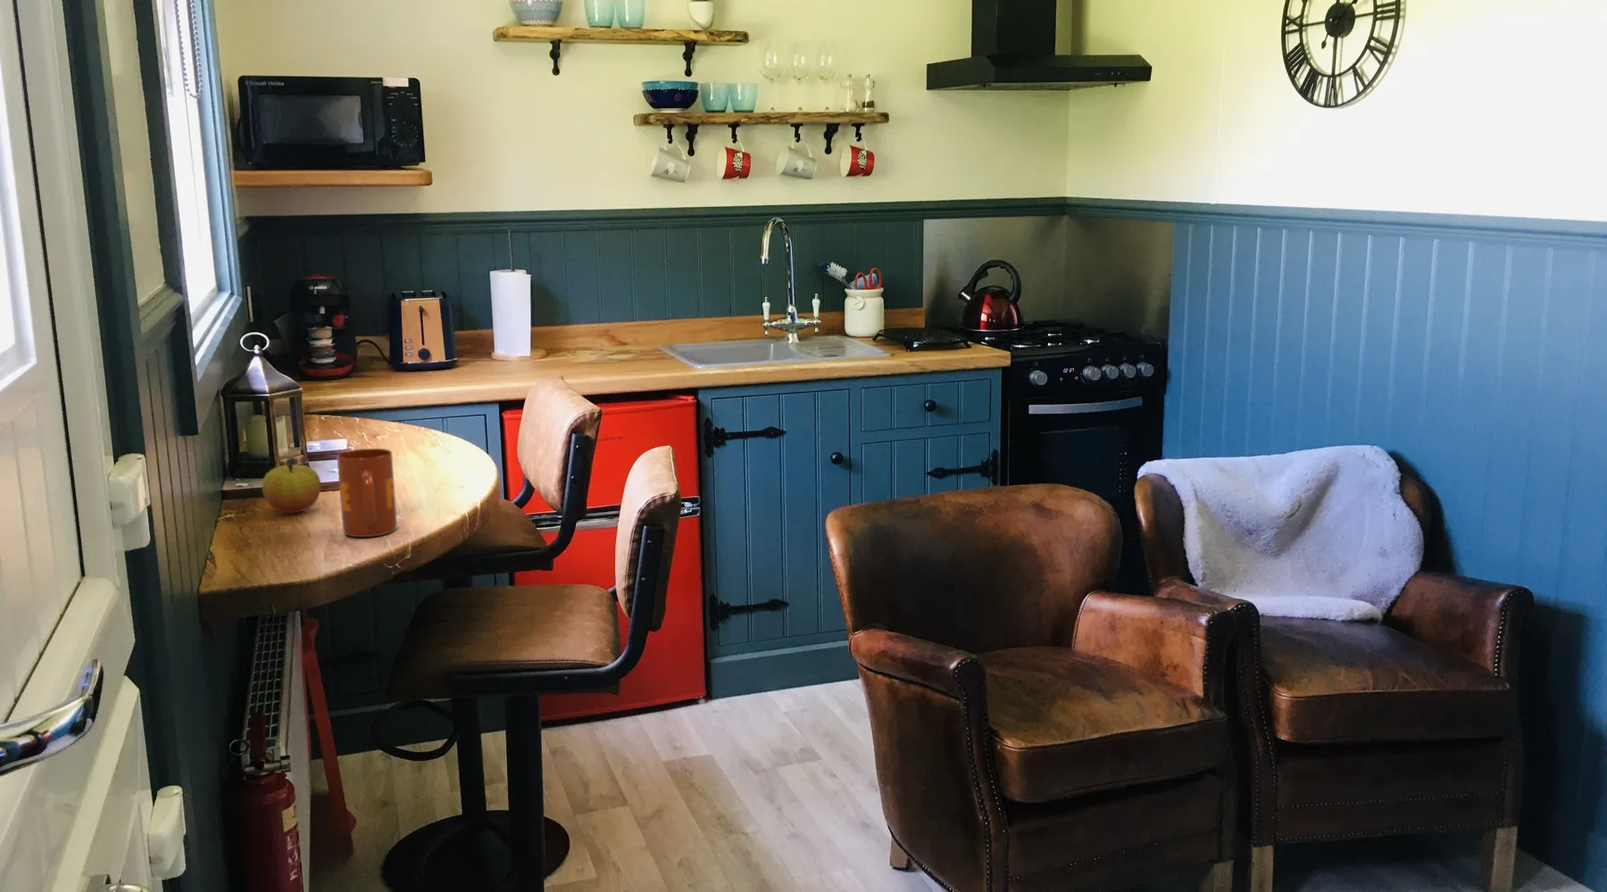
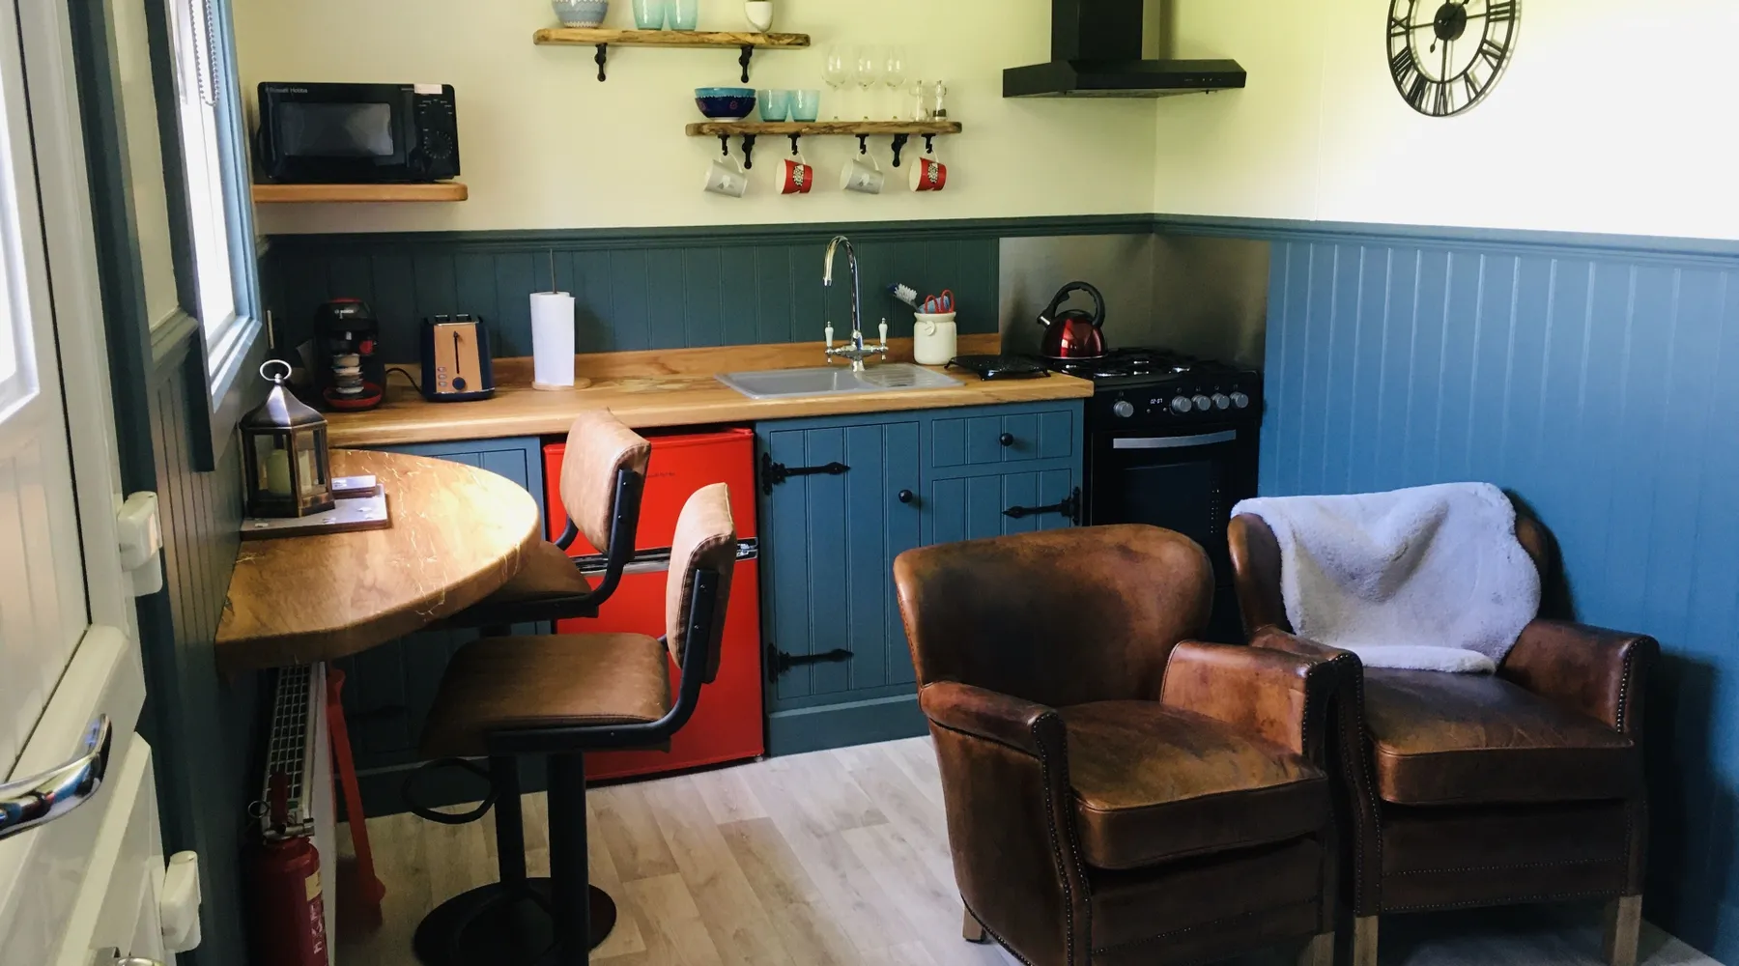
- apple [262,462,321,514]
- mug [335,448,398,538]
